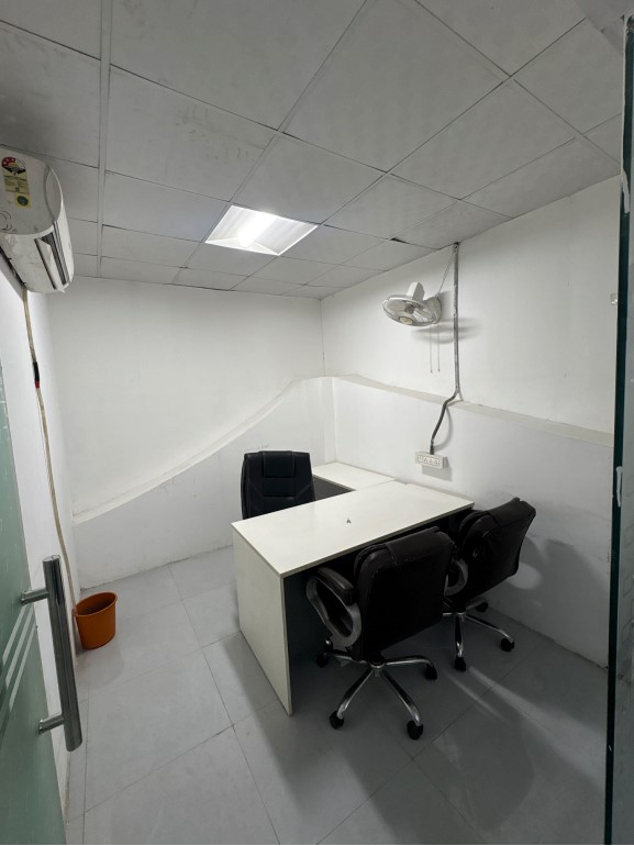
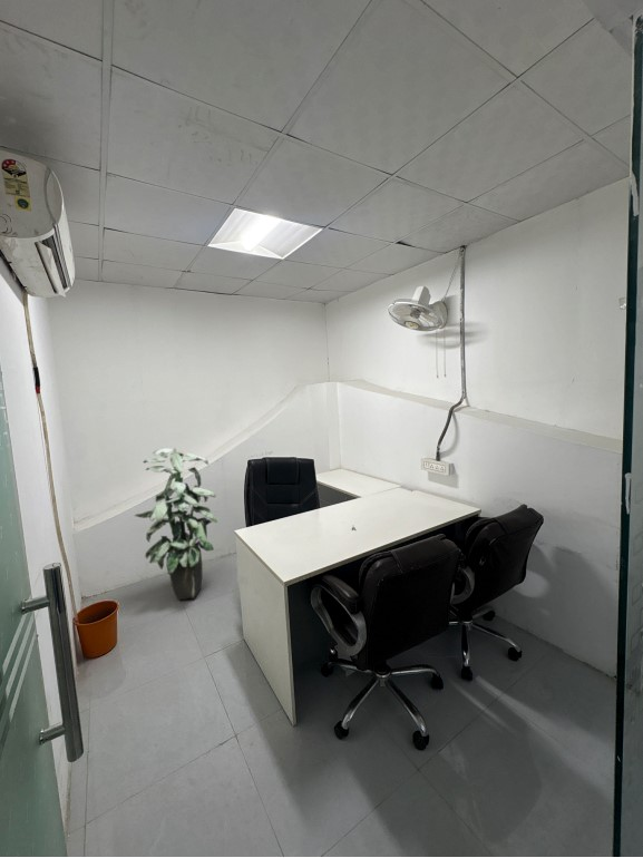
+ indoor plant [134,447,218,601]
